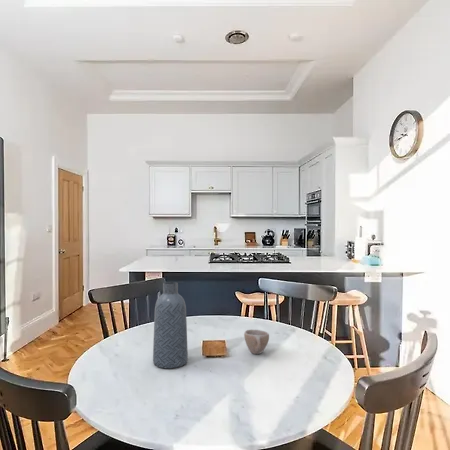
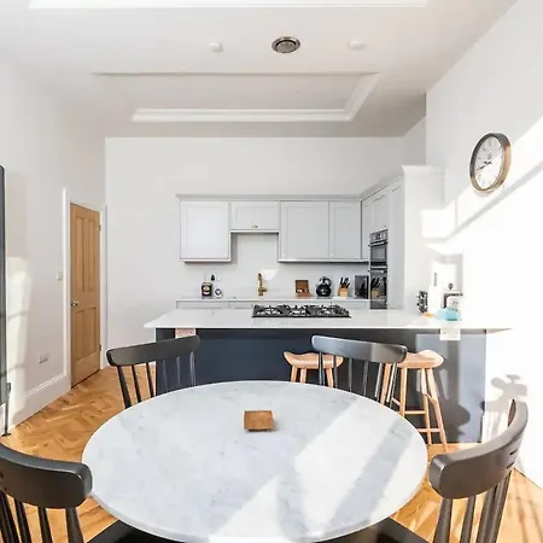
- vase [152,281,189,369]
- cup [243,329,270,355]
